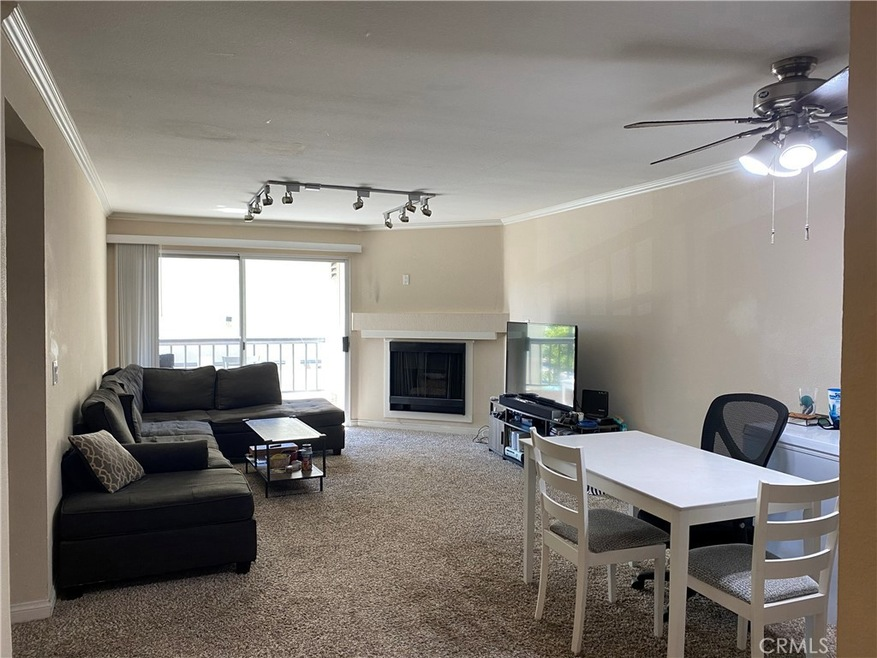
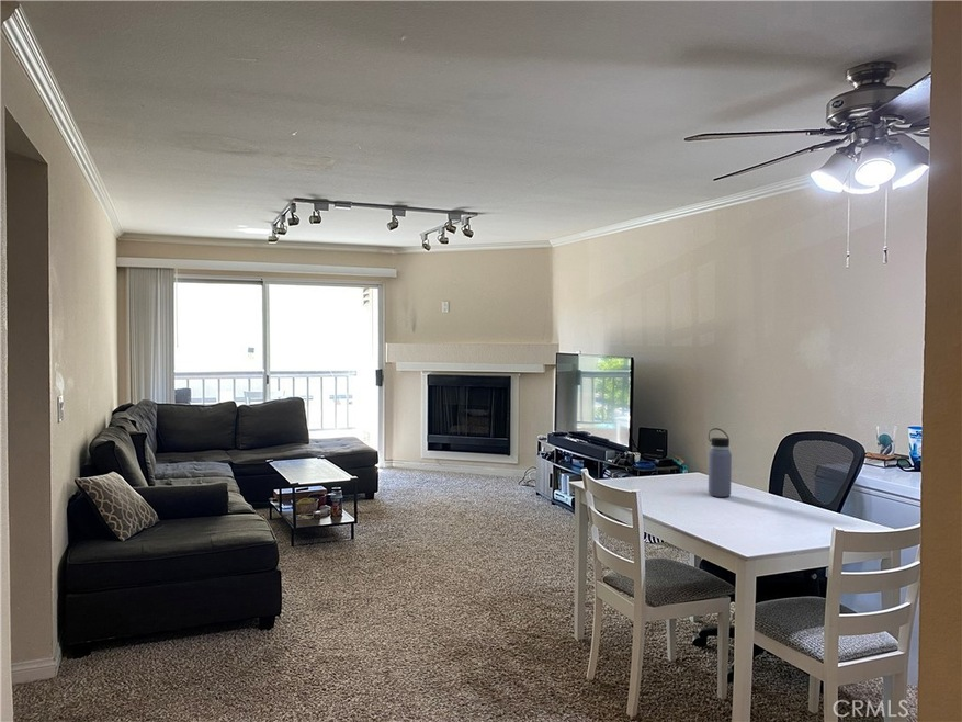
+ water bottle [708,427,733,498]
